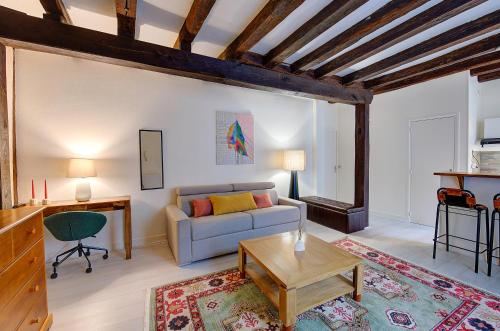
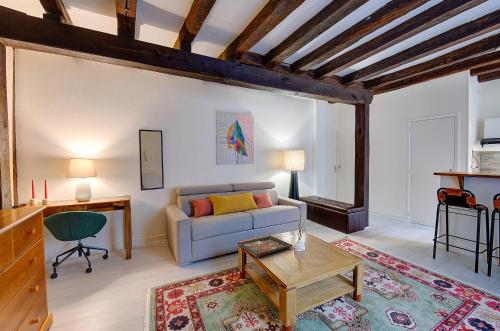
+ decorative tray [236,235,293,258]
